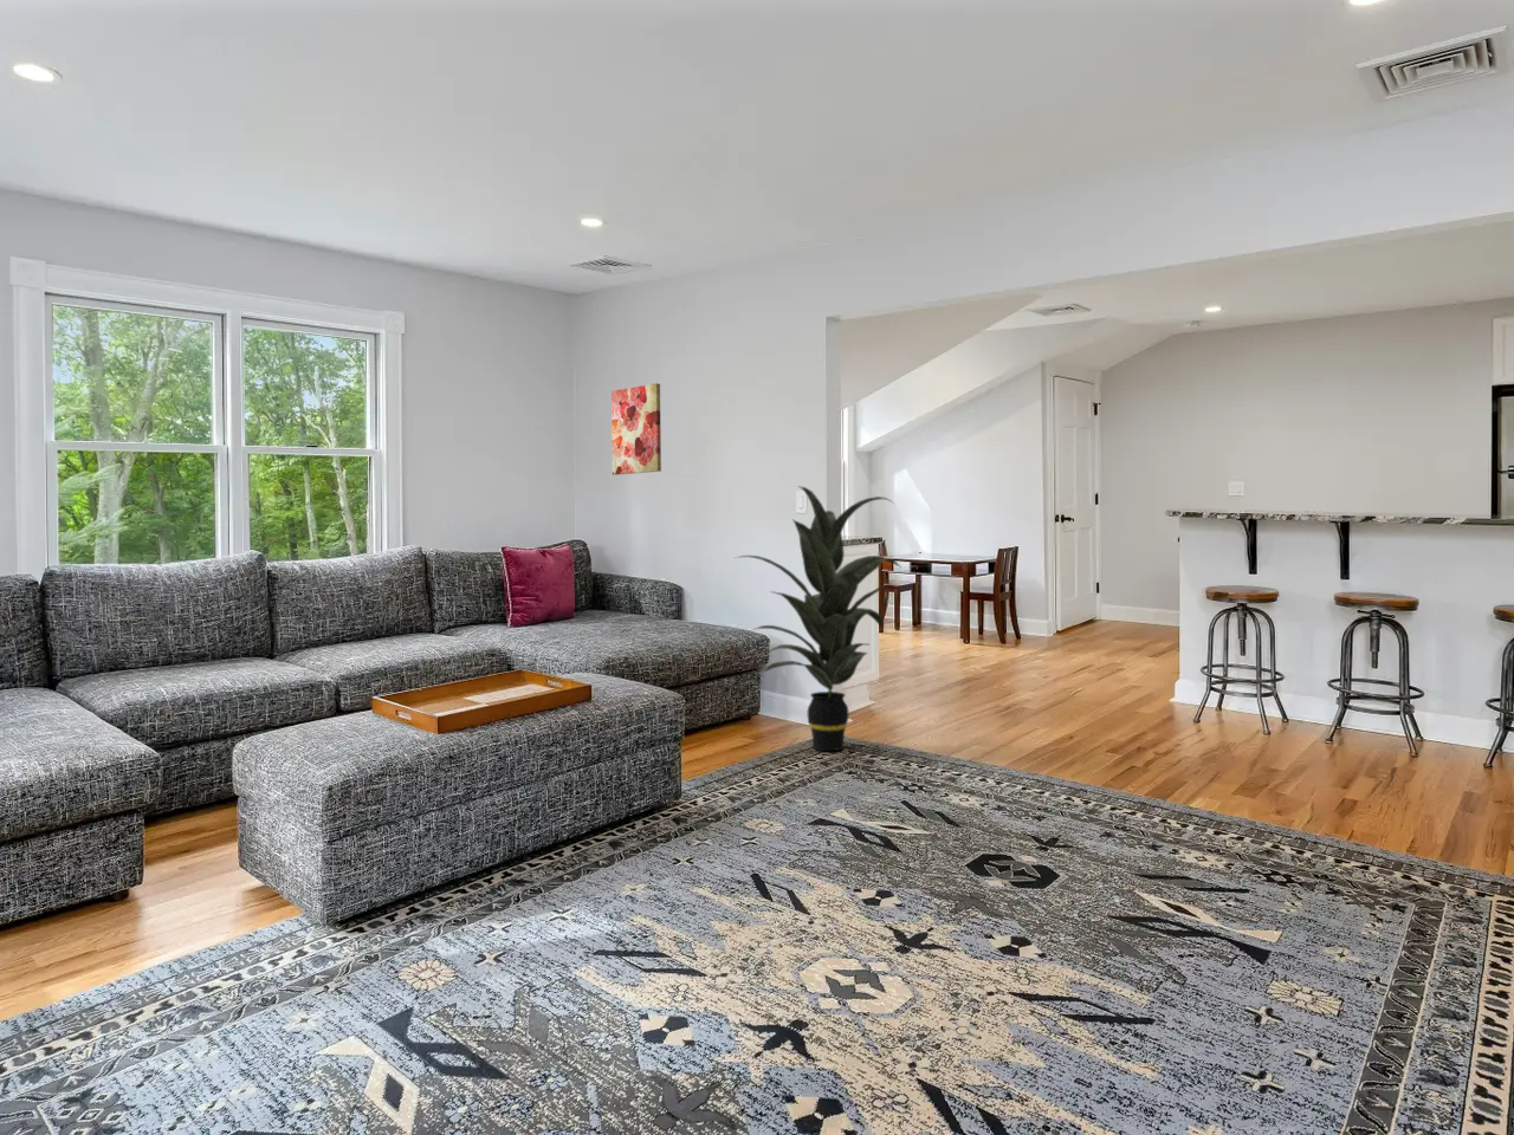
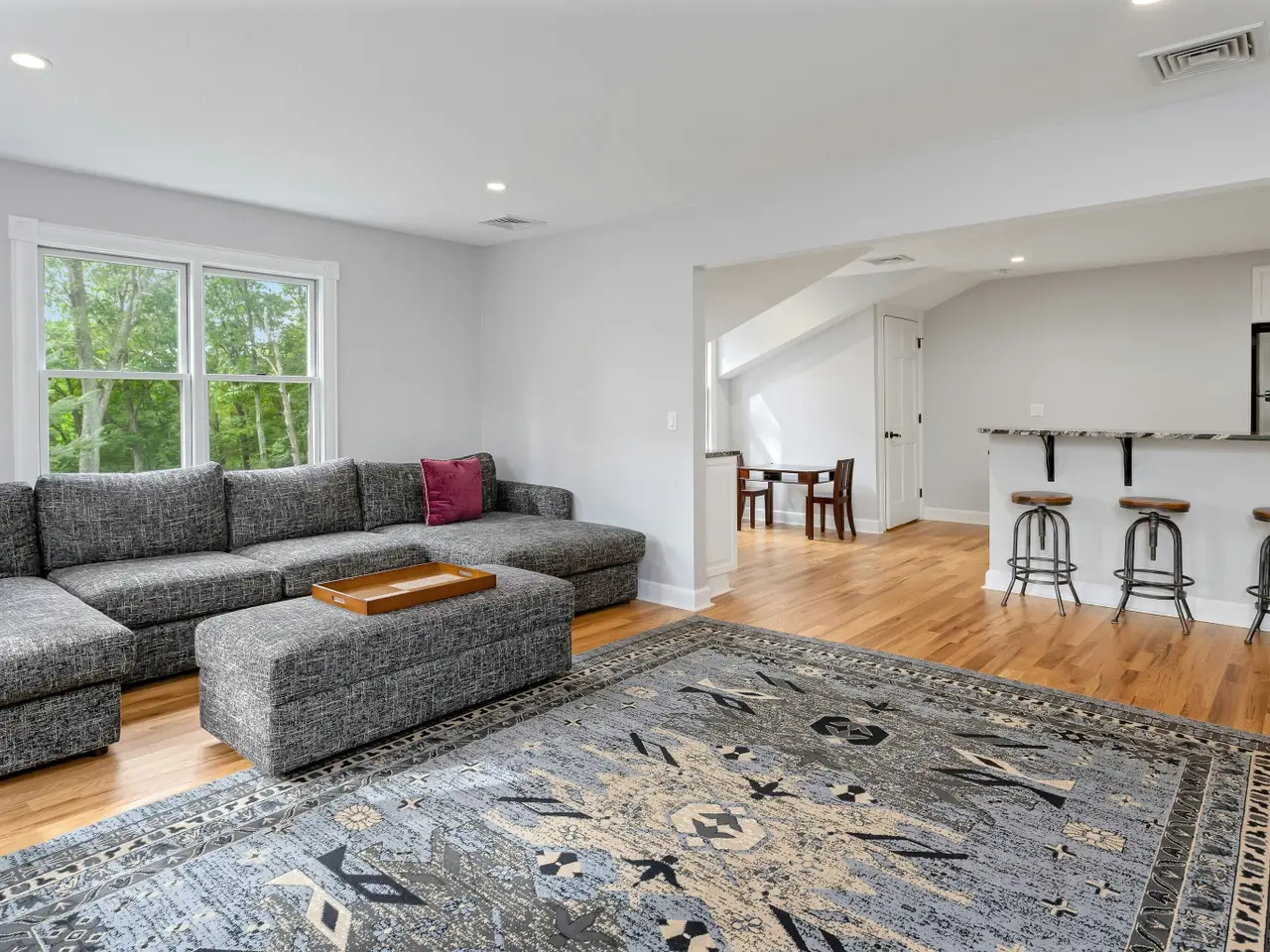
- wall art [610,382,663,477]
- indoor plant [734,485,904,752]
